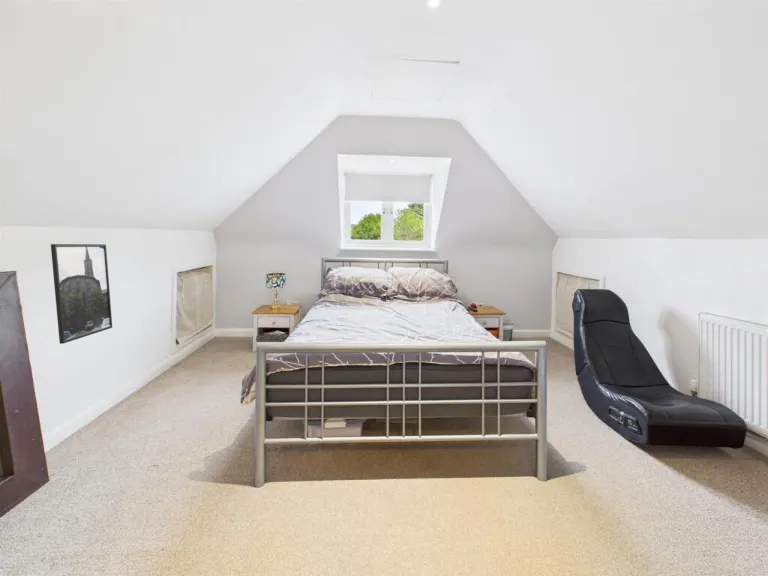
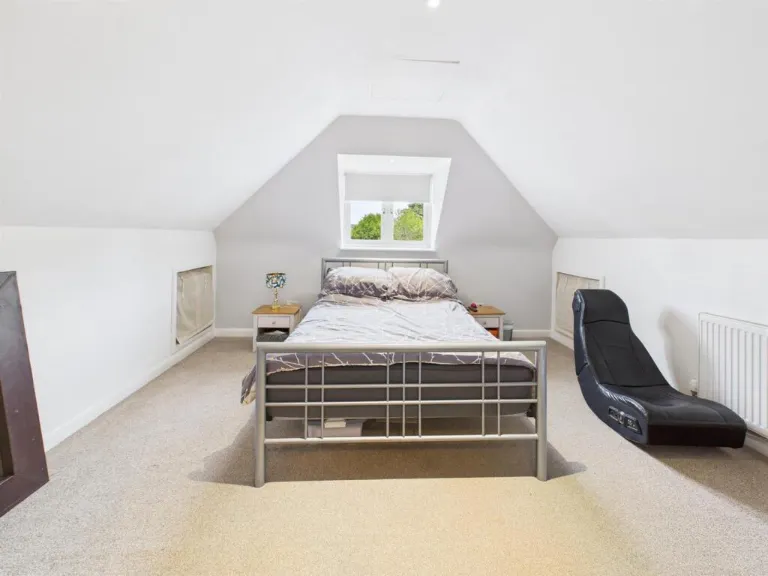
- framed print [50,243,113,345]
